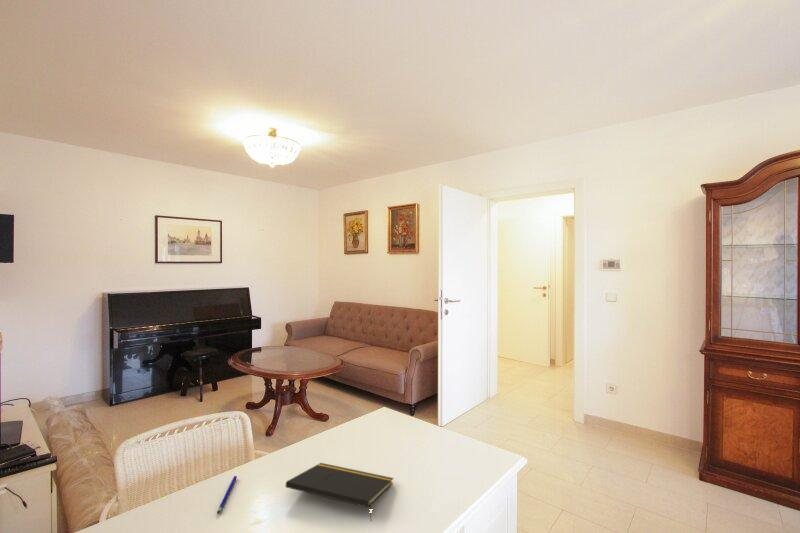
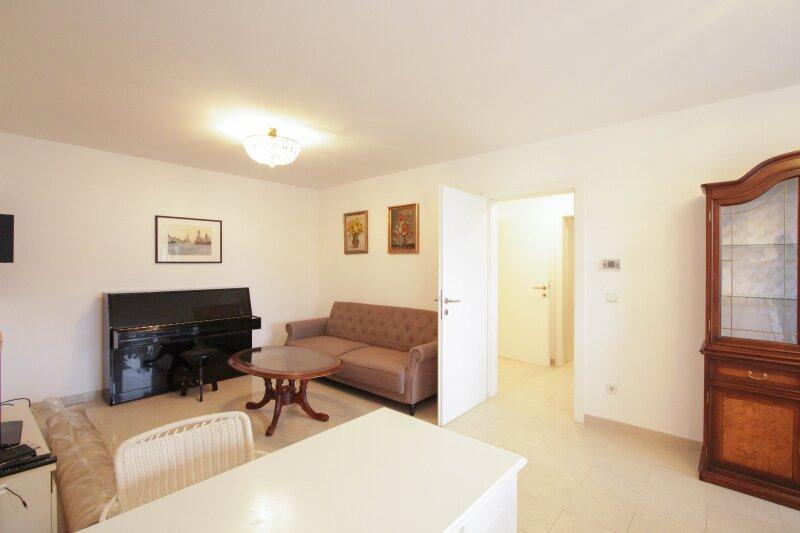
- notepad [285,462,394,522]
- pen [216,475,238,515]
